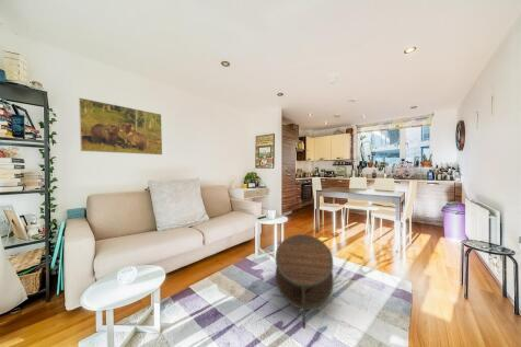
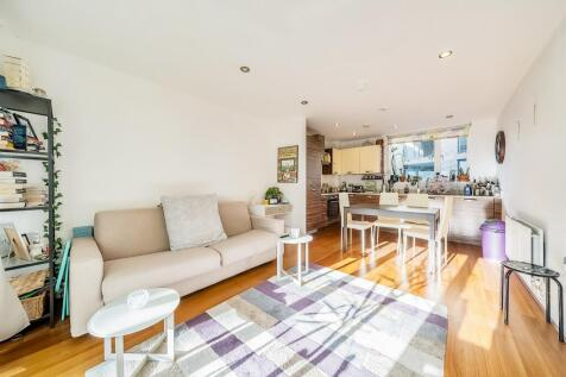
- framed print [78,96,163,155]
- coffee table [275,233,334,329]
